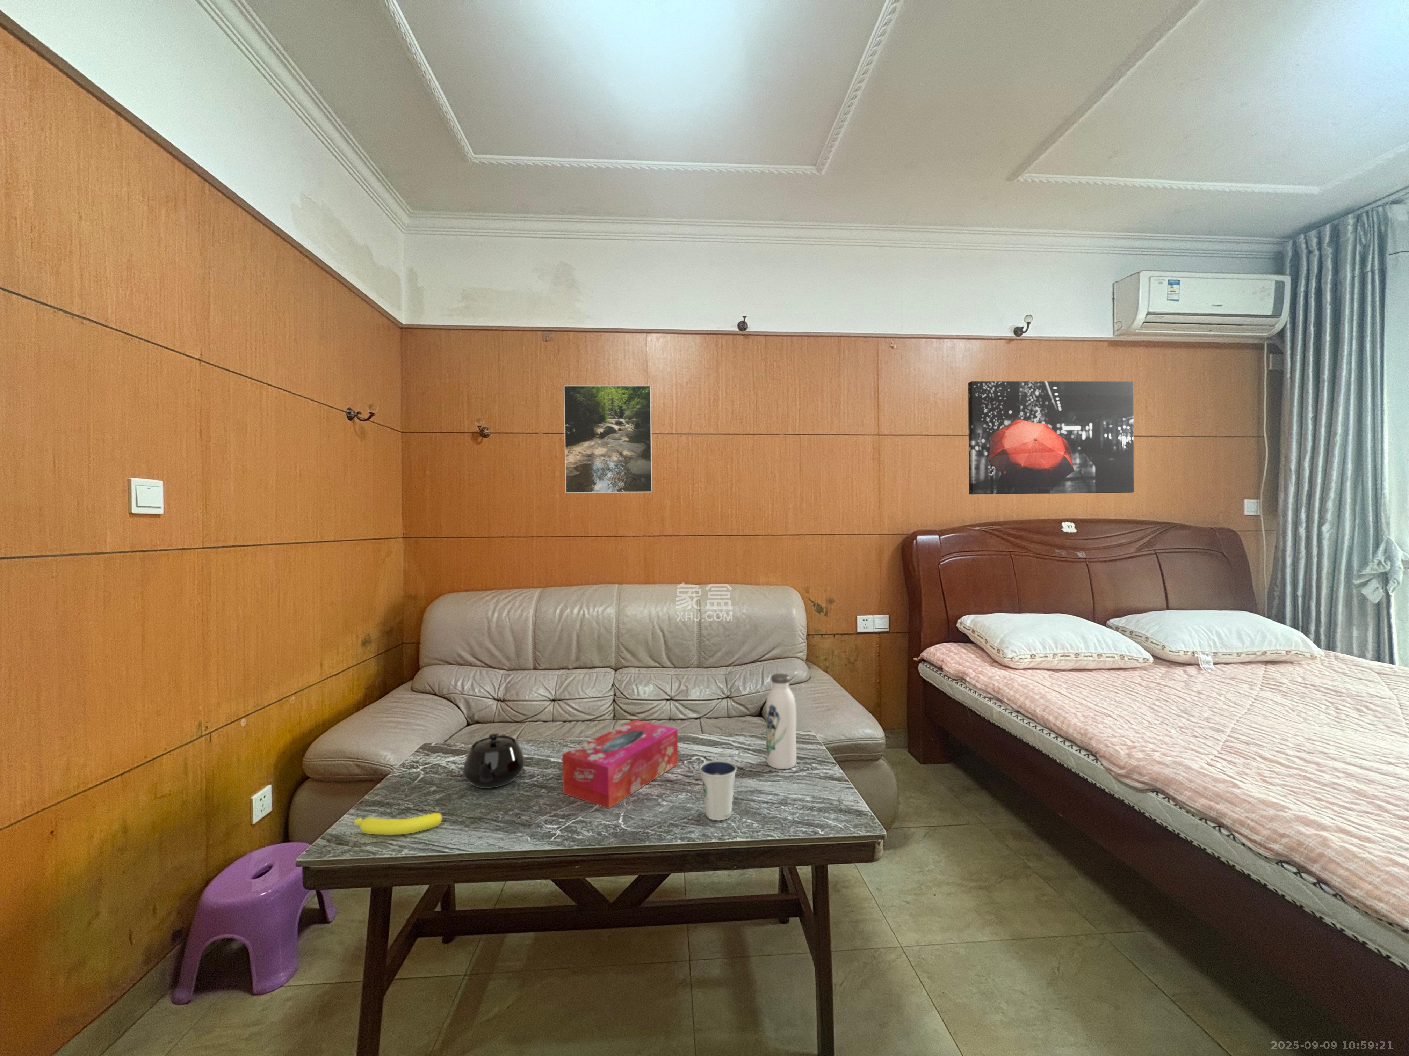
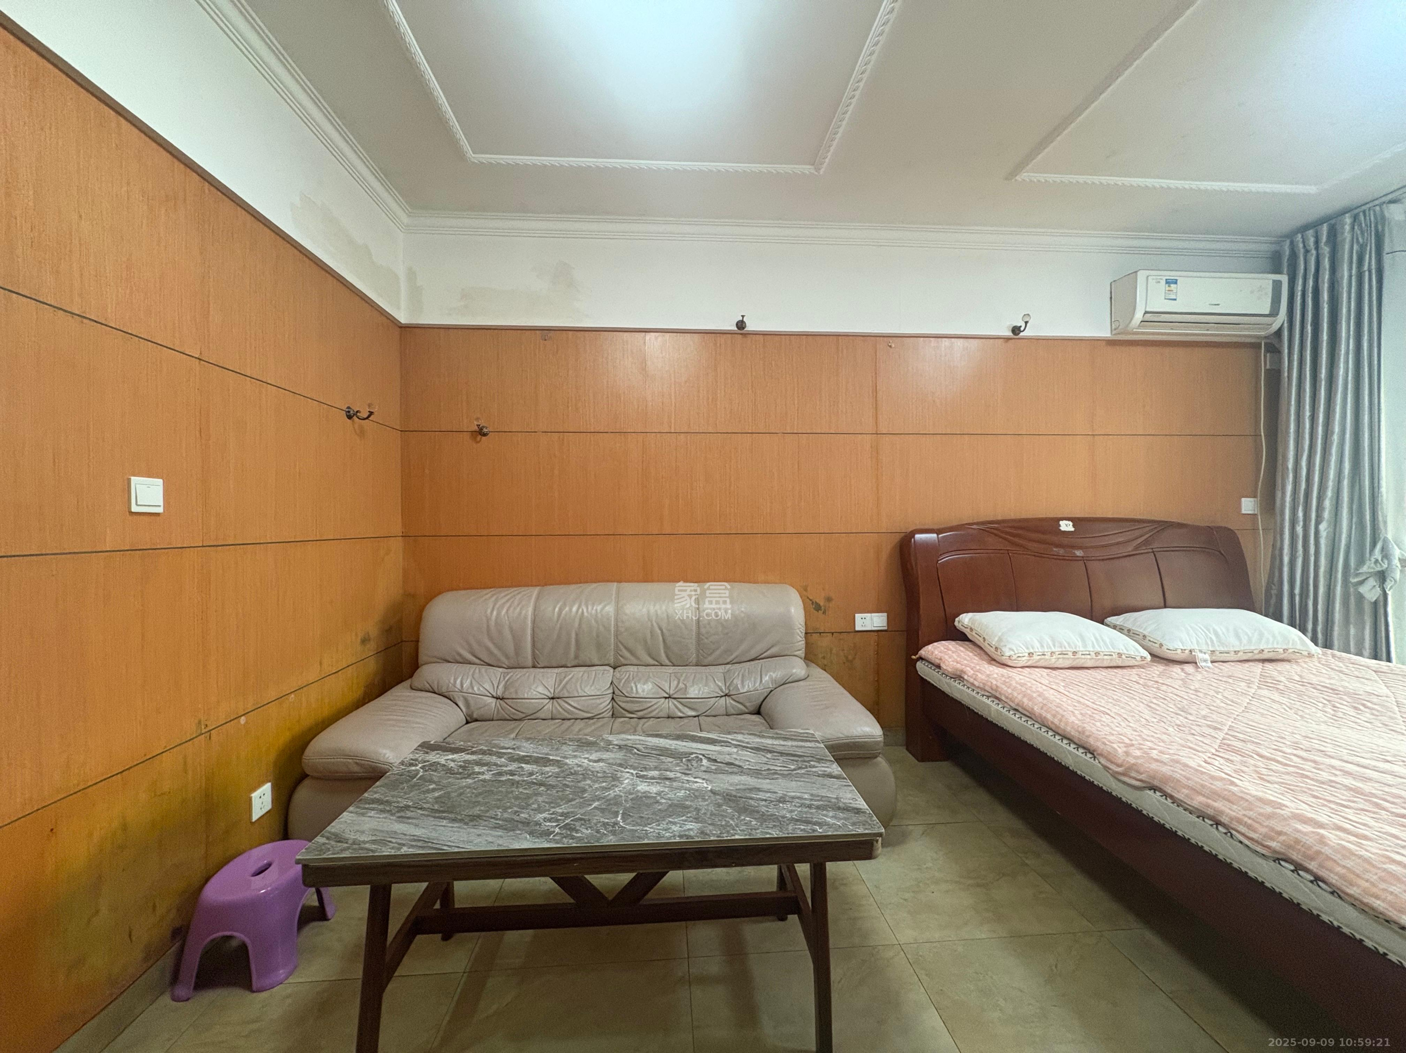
- dixie cup [699,760,737,821]
- wall art [967,380,1134,495]
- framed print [564,385,652,494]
- tissue box [561,719,678,809]
- water bottle [766,673,797,770]
- teapot [463,732,525,789]
- banana [354,813,443,835]
